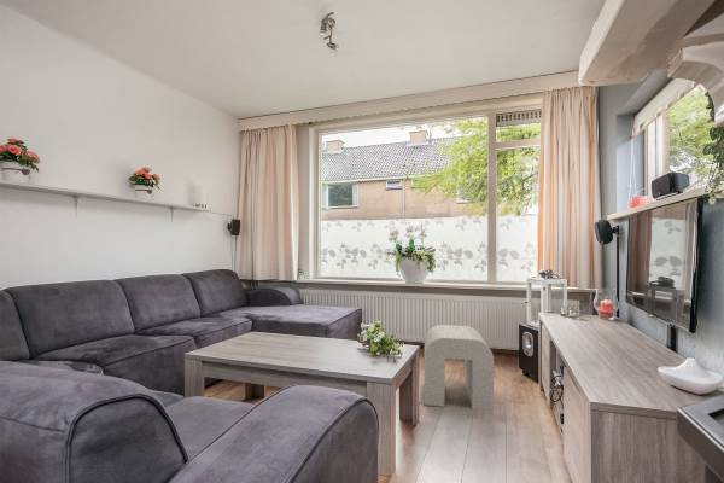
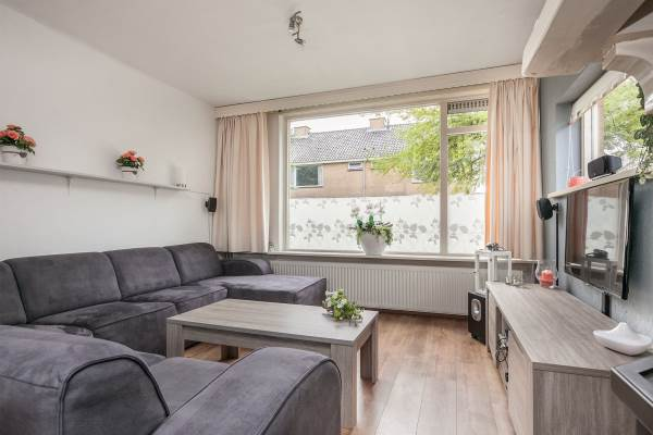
- stool [422,324,495,411]
